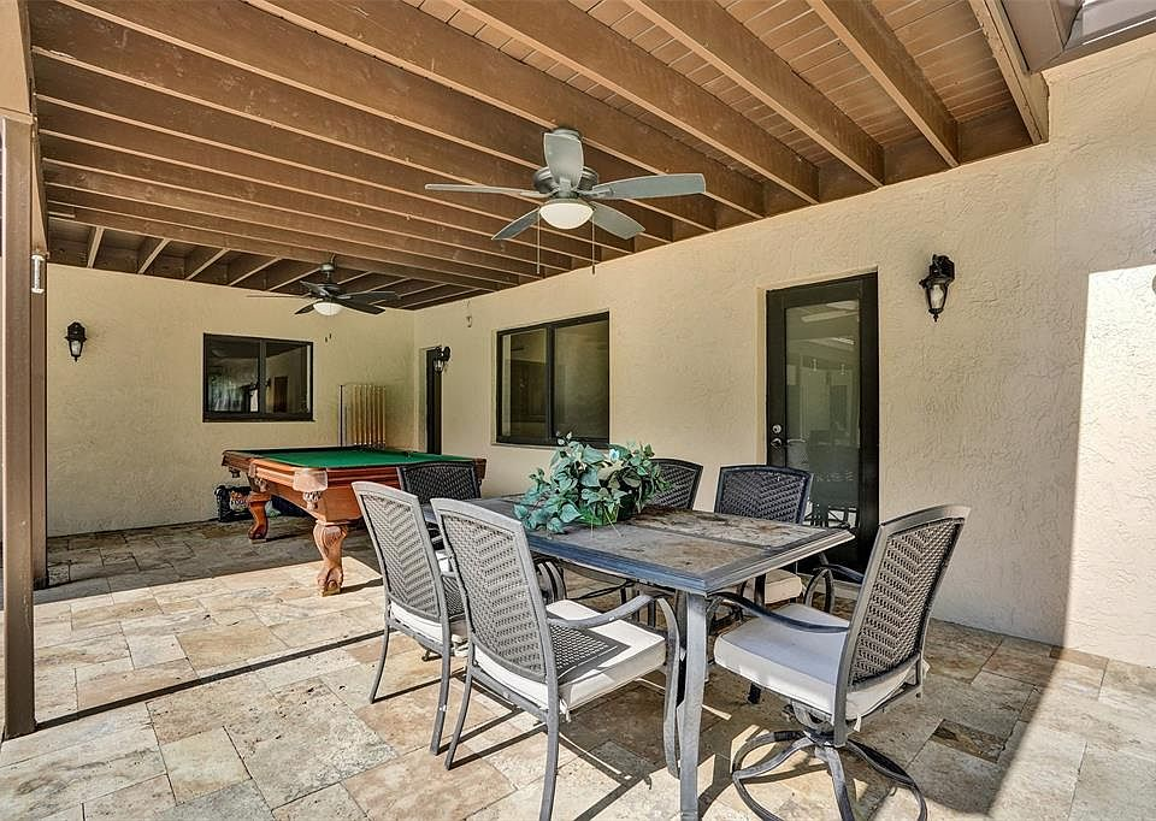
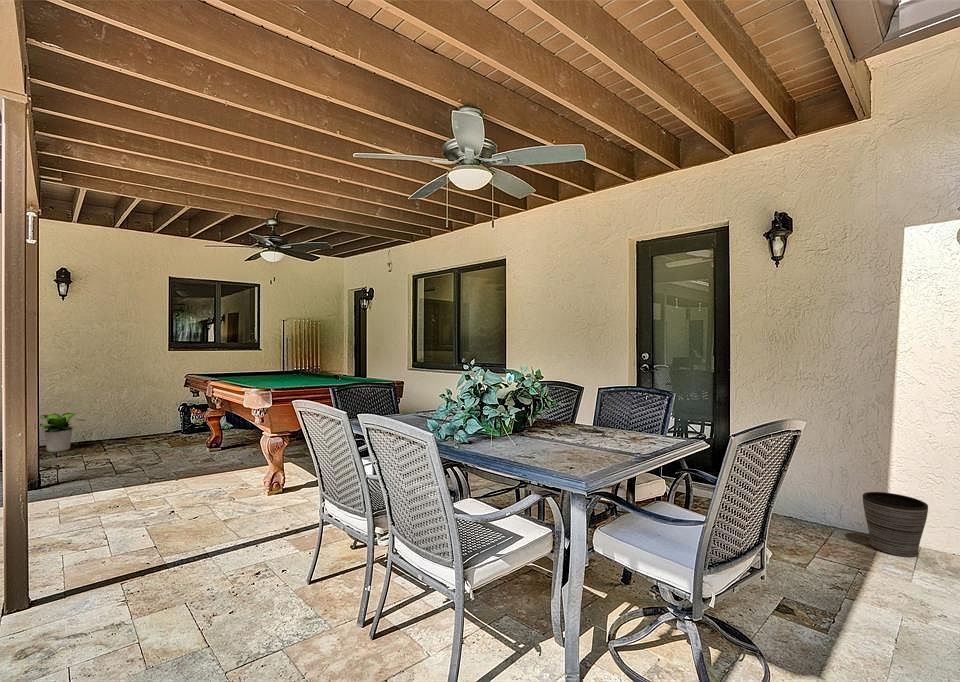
+ potted plant [39,412,86,453]
+ planter pot [862,491,929,558]
